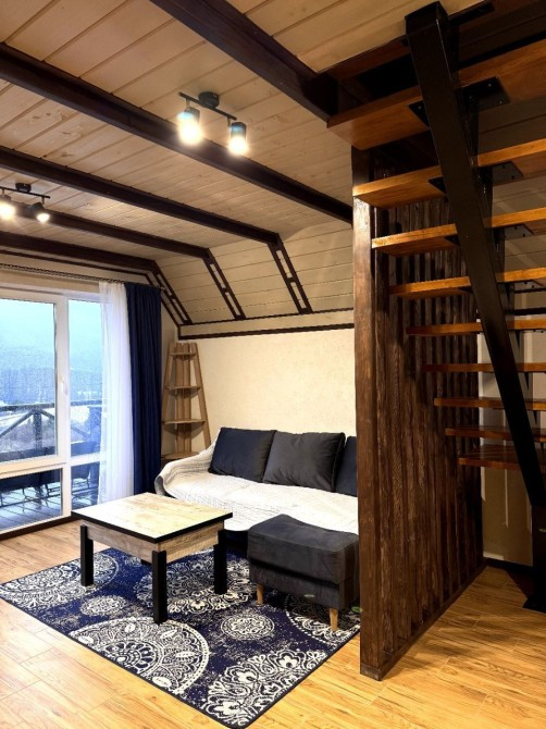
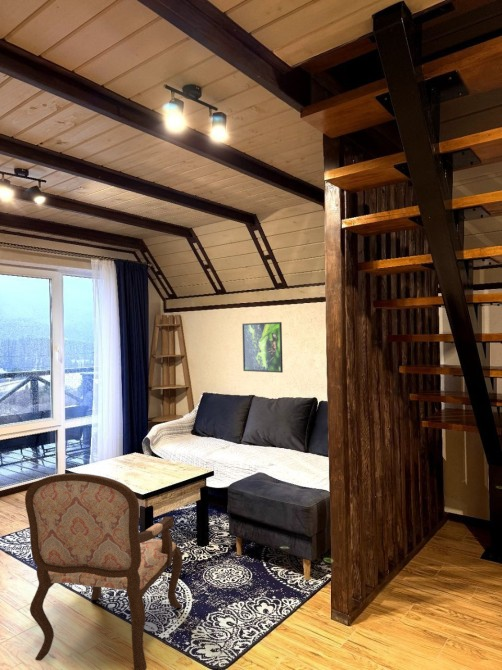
+ armchair [24,472,183,670]
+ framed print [241,321,284,374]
